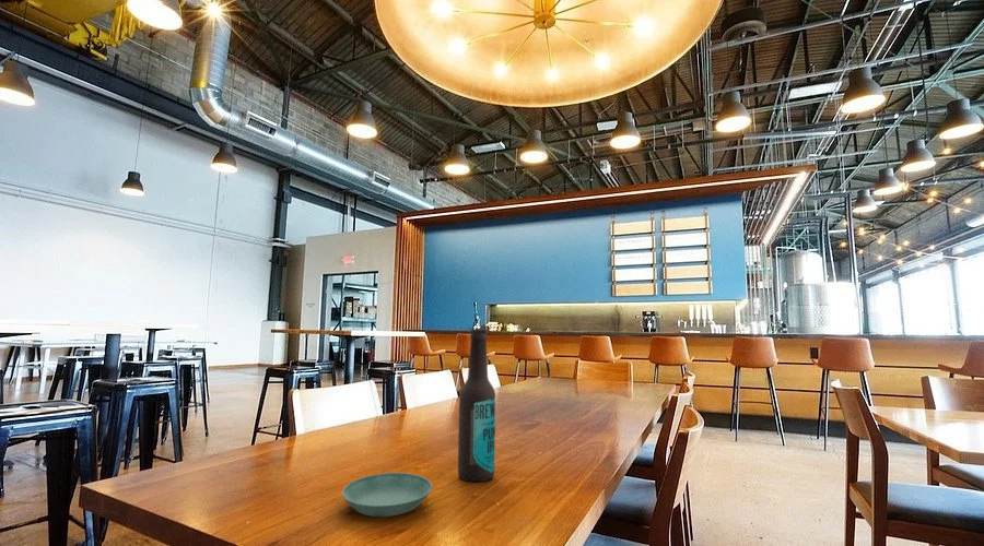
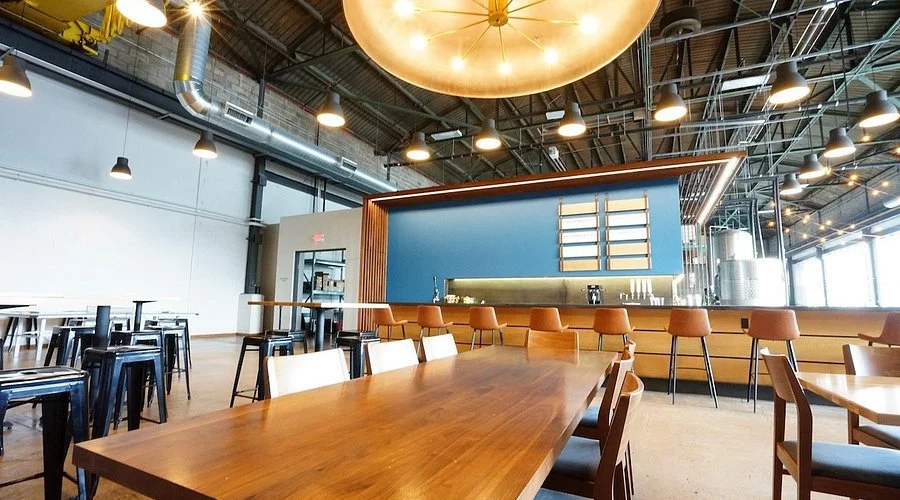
- beer bottle [457,328,496,483]
- saucer [341,472,433,518]
